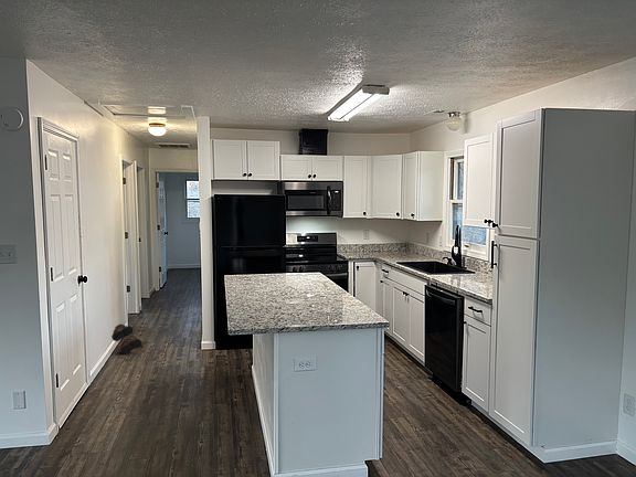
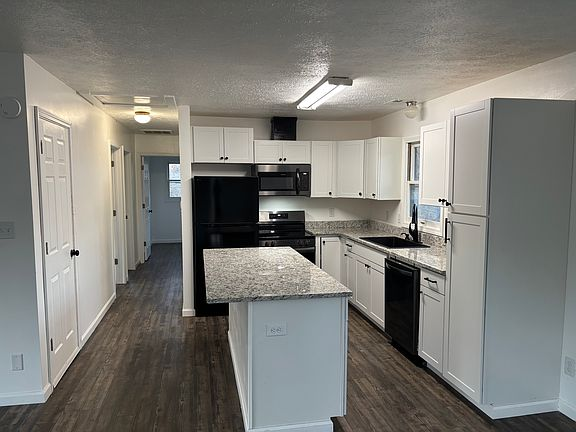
- boots [110,324,147,356]
